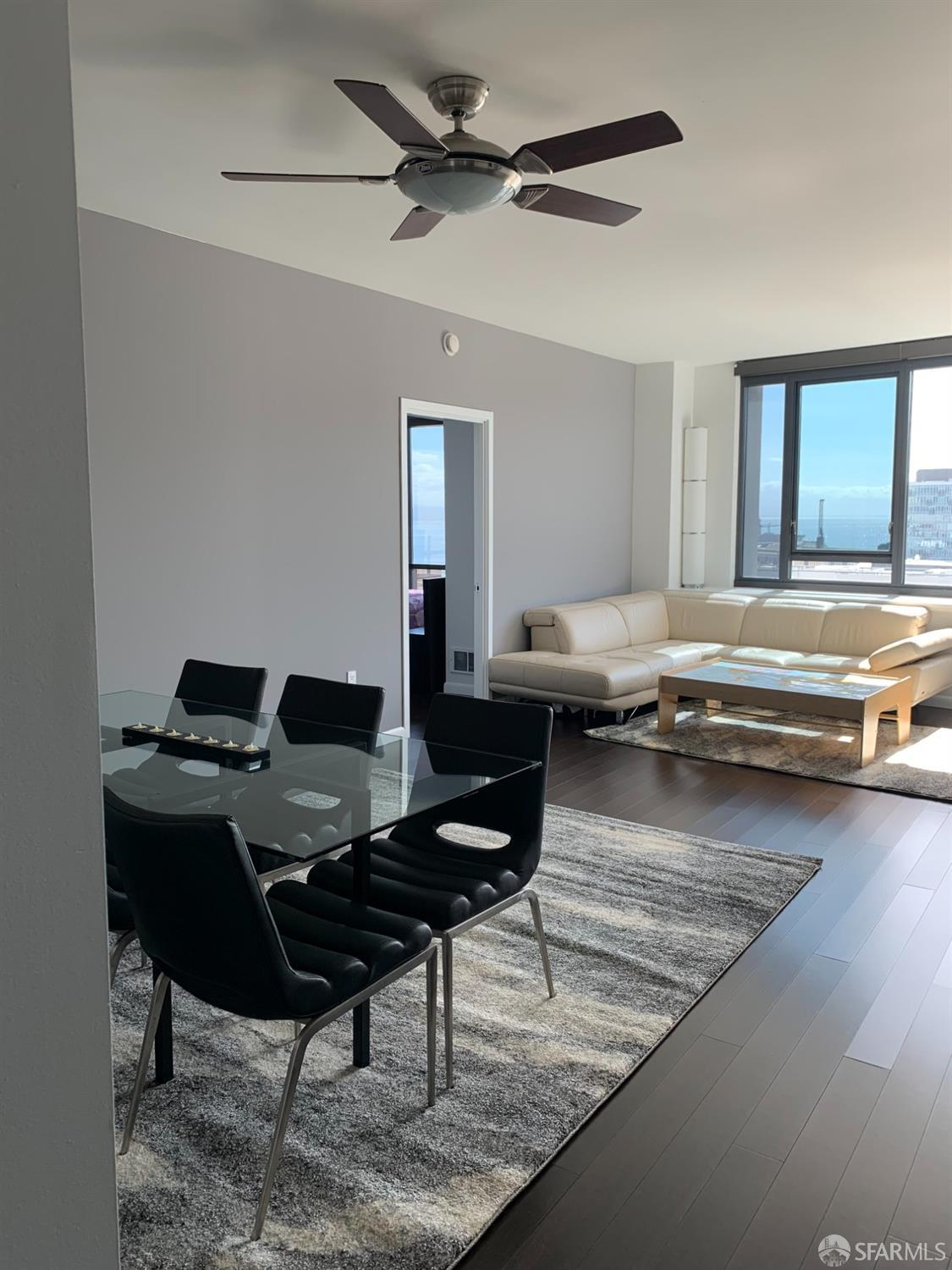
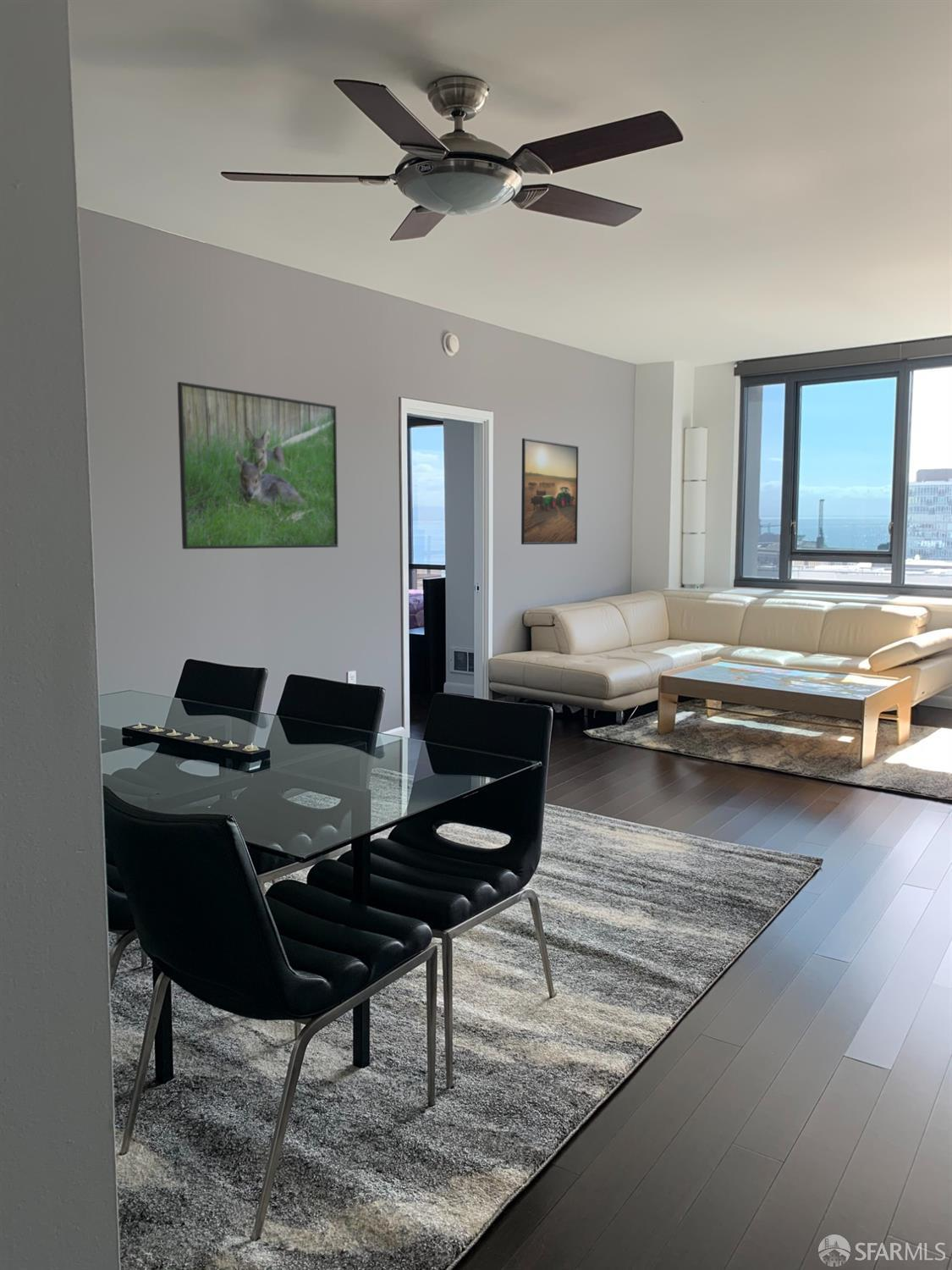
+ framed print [520,438,580,545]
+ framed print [177,381,338,550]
